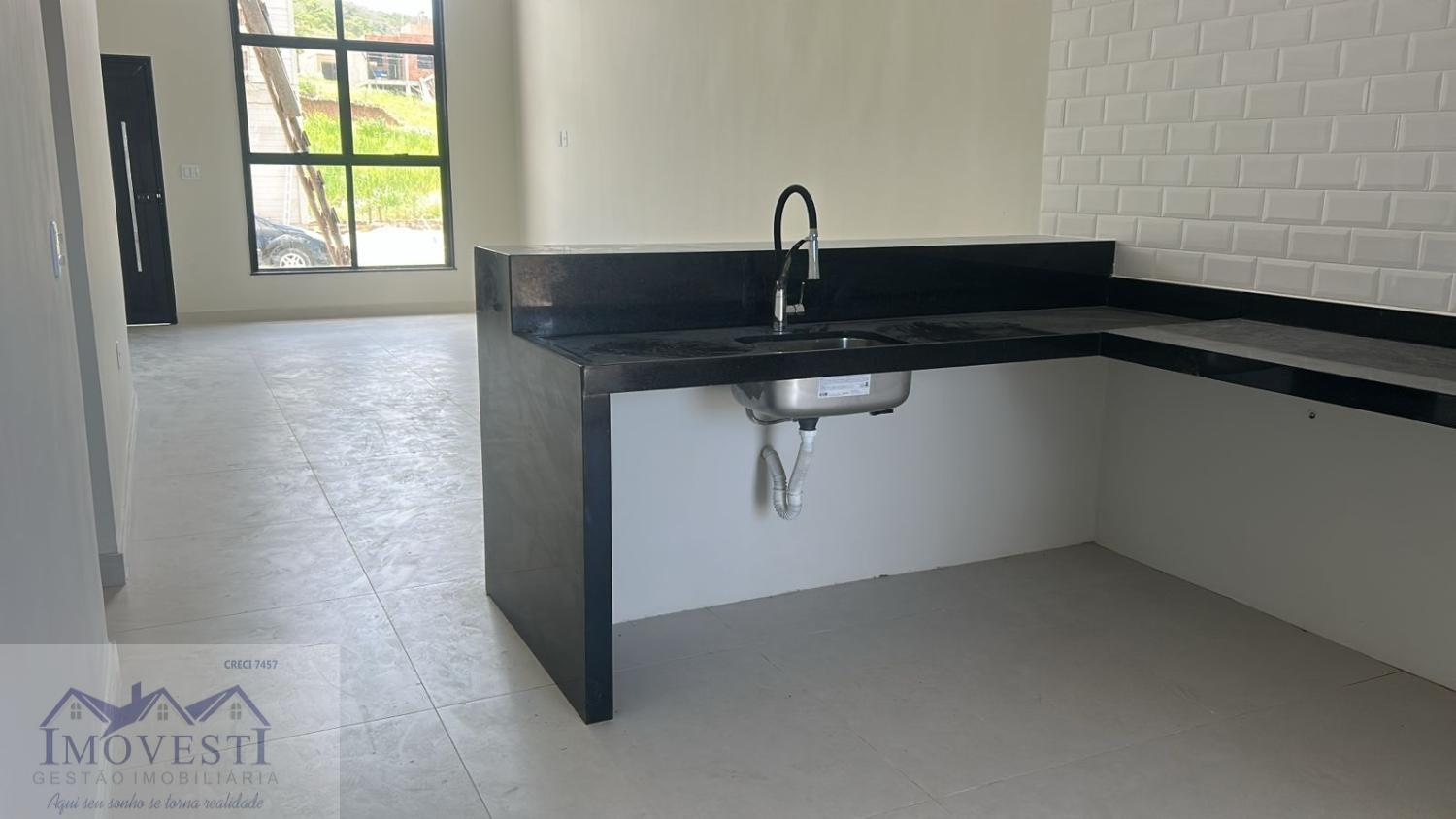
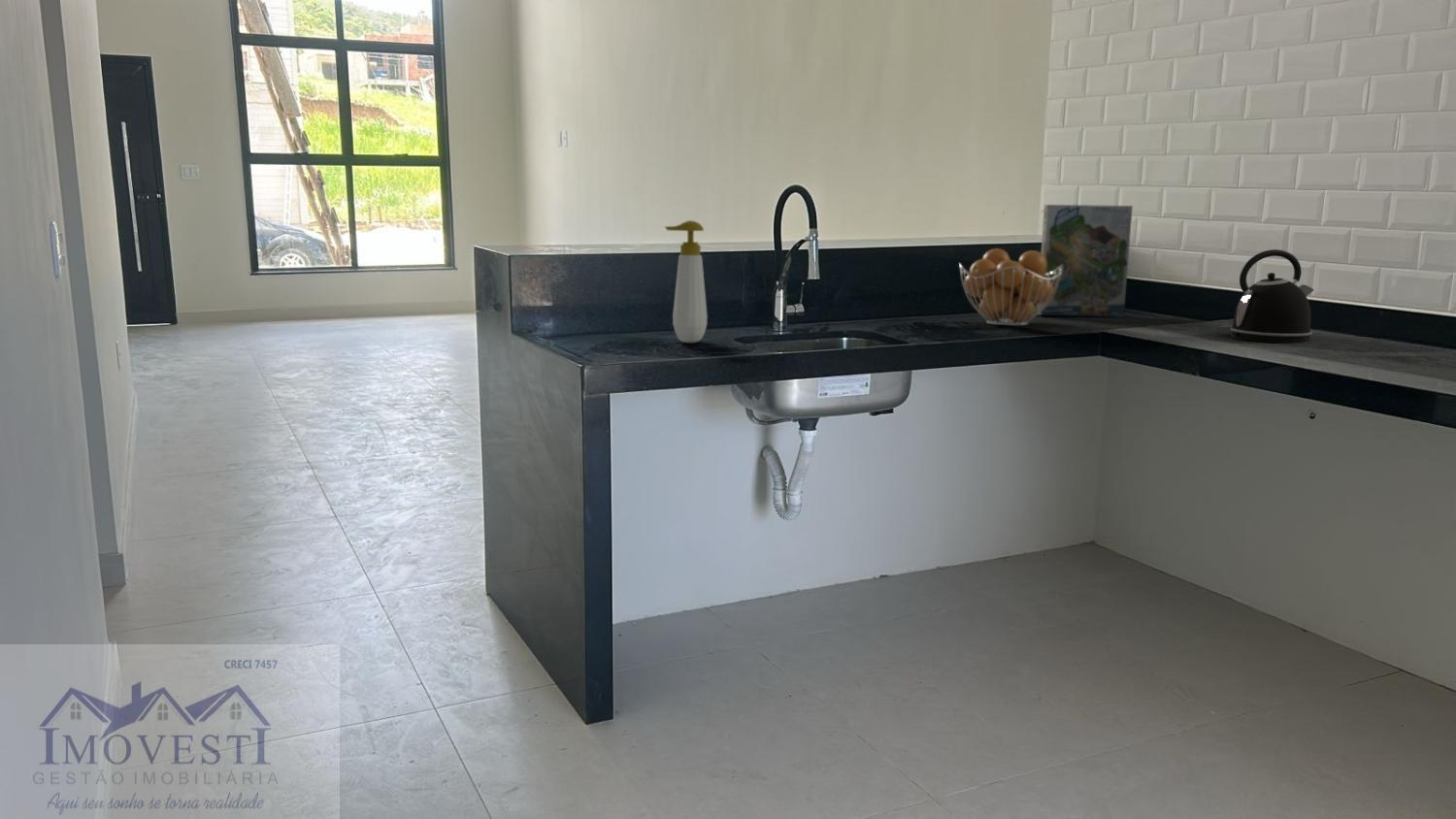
+ fruit basket [958,247,1064,326]
+ soap bottle [664,219,709,344]
+ cereal box [1038,204,1134,318]
+ kettle [1229,248,1314,344]
